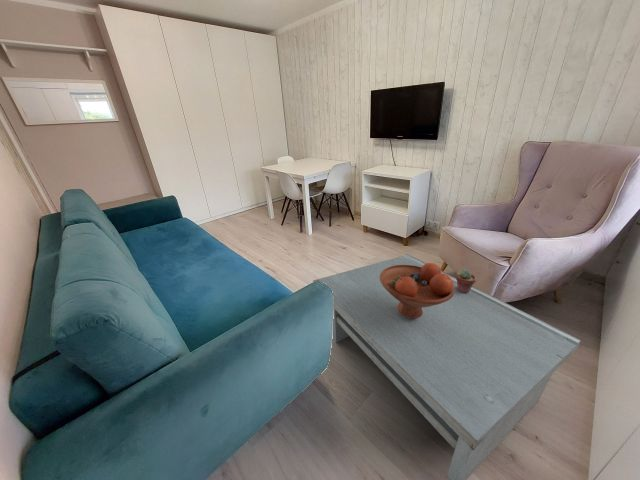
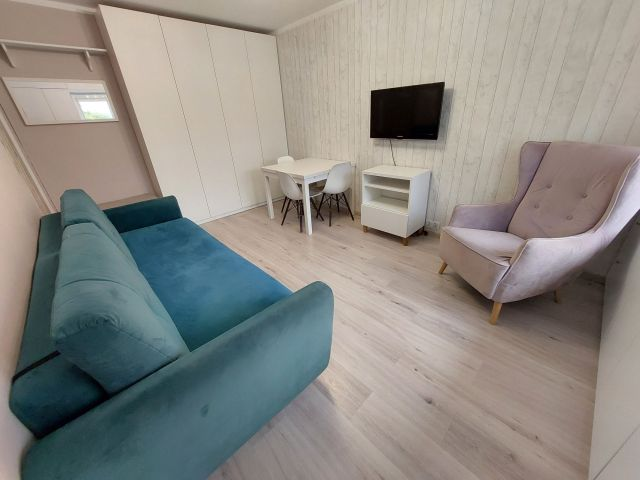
- fruit bowl [380,262,454,318]
- coffee table [312,253,582,480]
- potted succulent [455,269,477,293]
